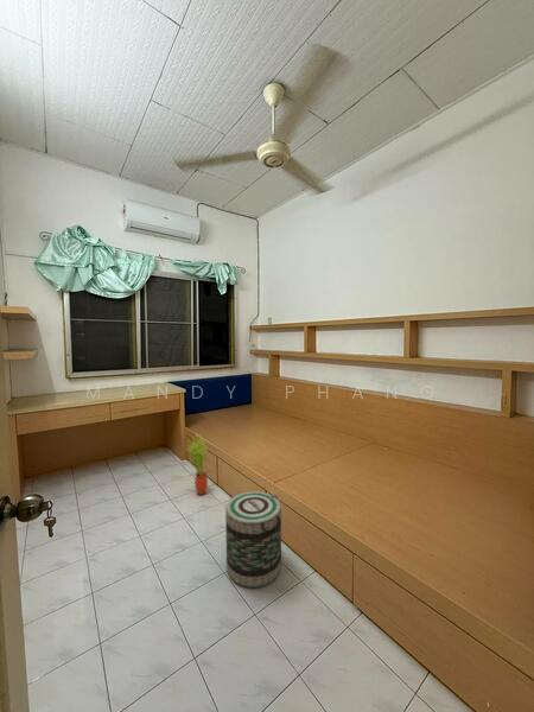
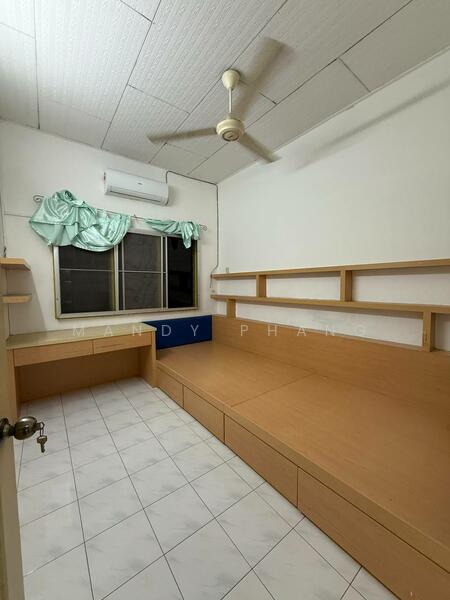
- basket [224,490,282,589]
- potted plant [186,433,209,496]
